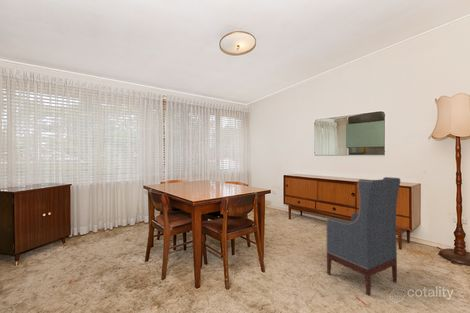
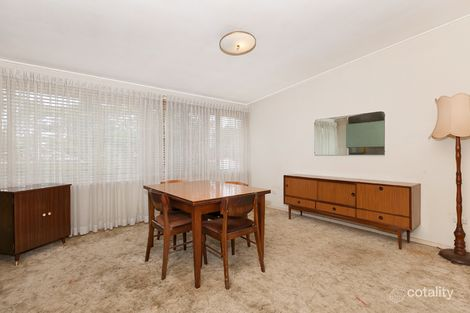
- armchair [325,176,401,296]
